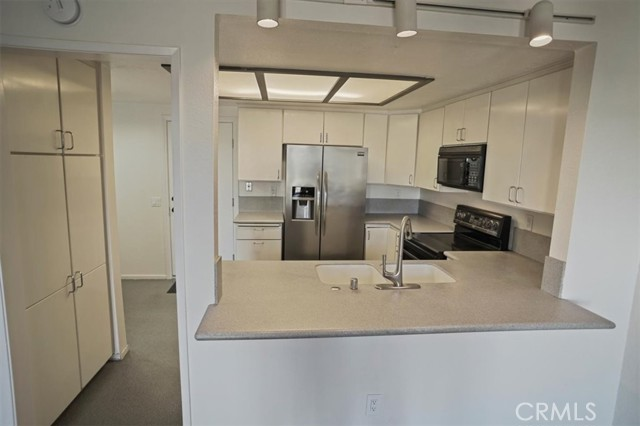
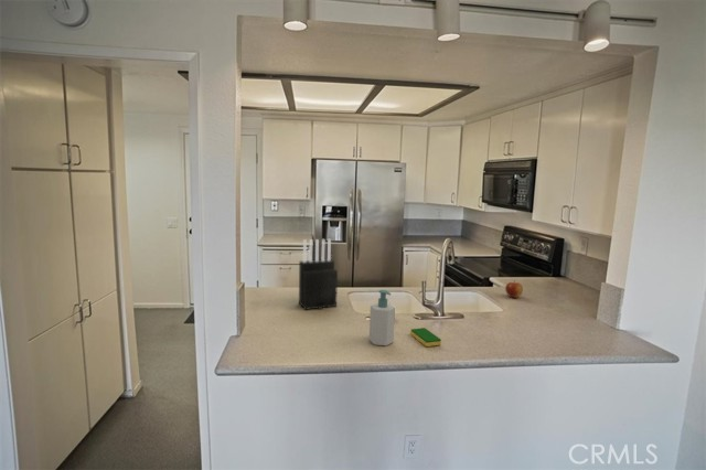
+ apple [504,279,524,299]
+ dish sponge [409,327,442,348]
+ soap bottle [368,289,396,348]
+ knife block [298,238,339,311]
